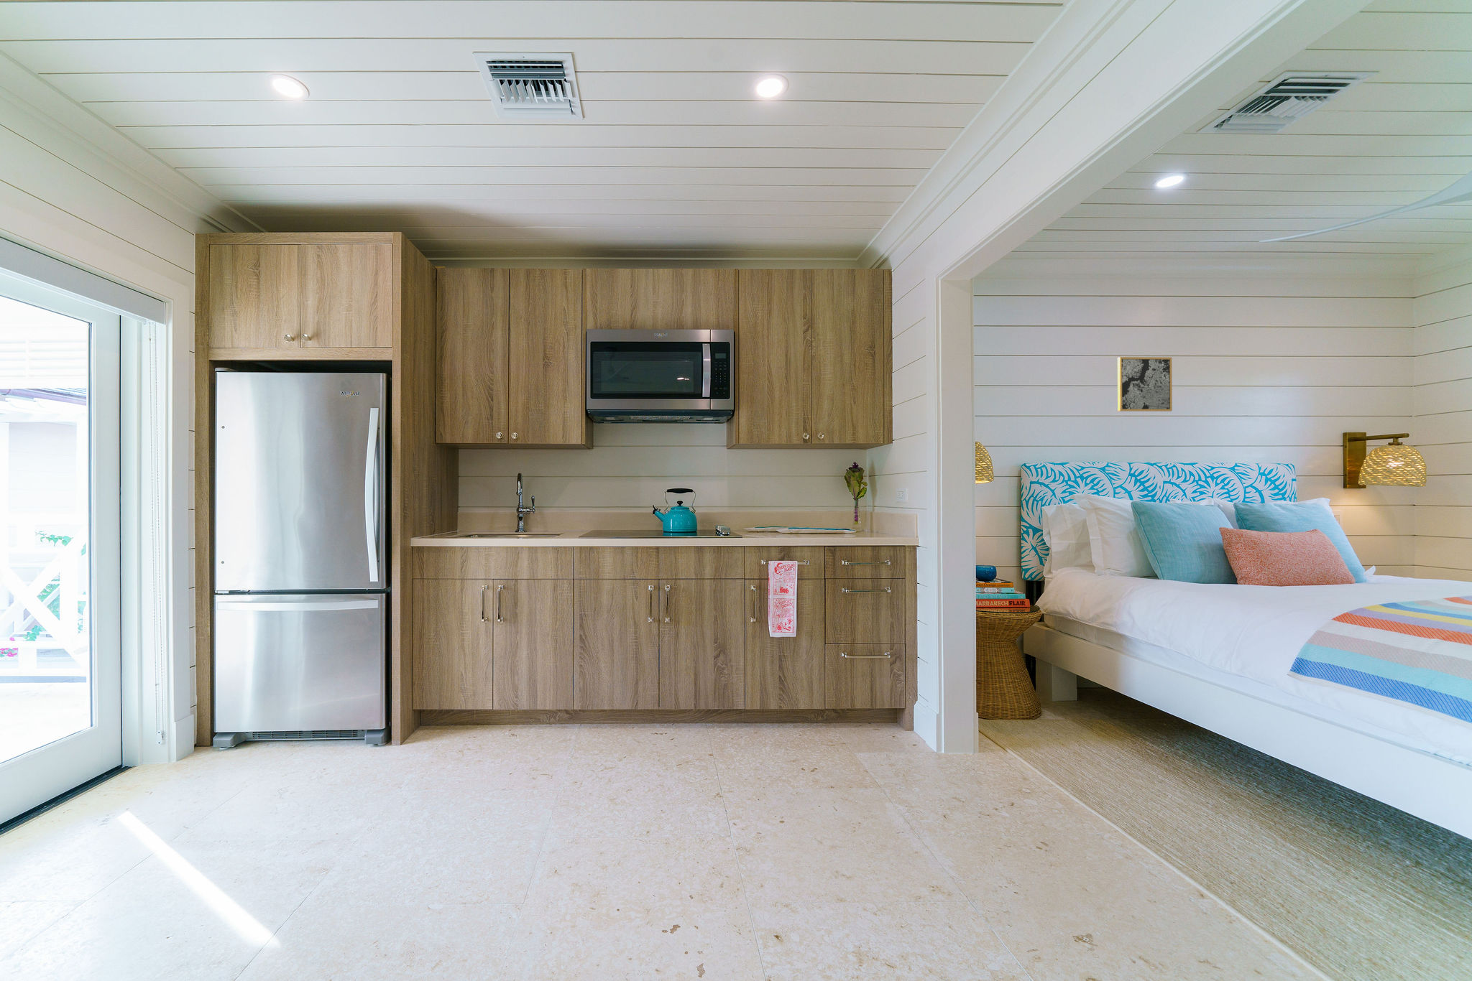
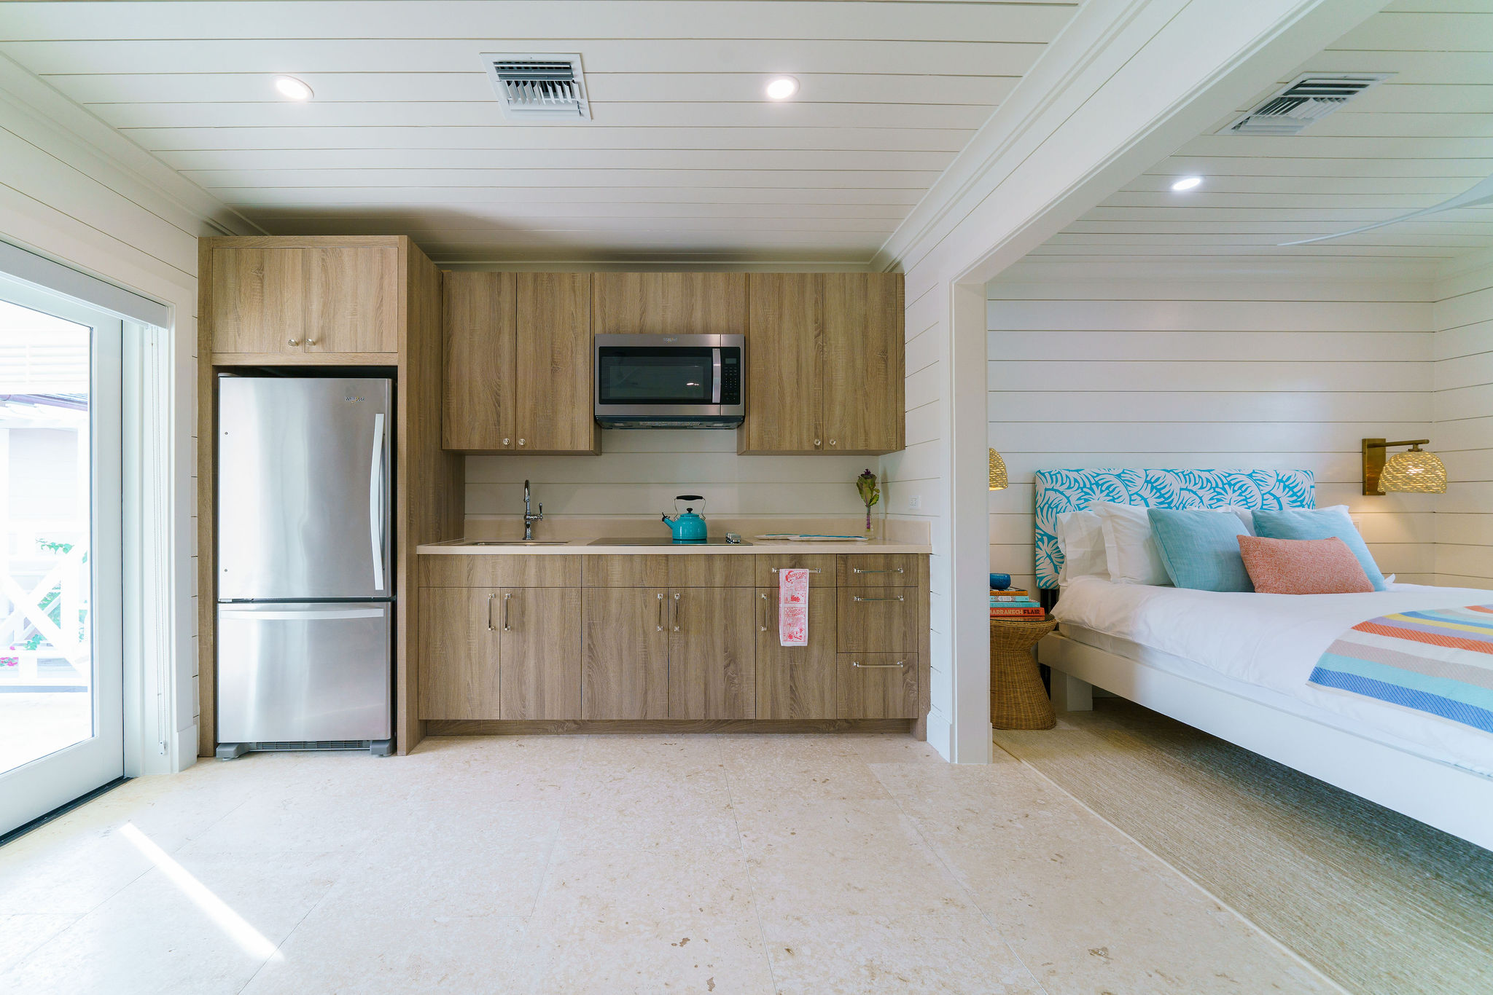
- wall art [1117,356,1173,413]
